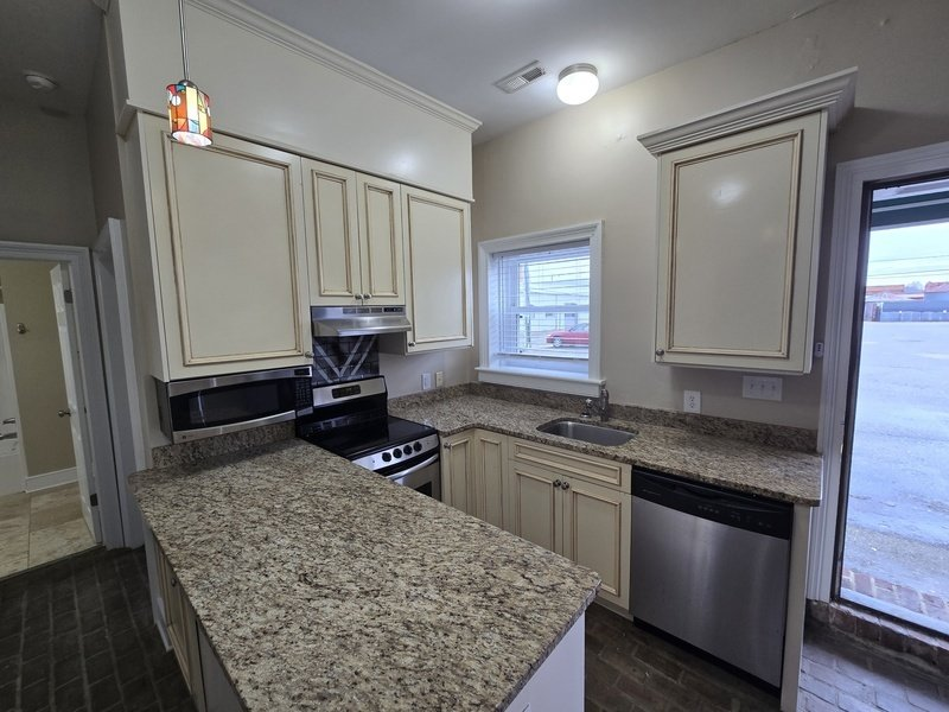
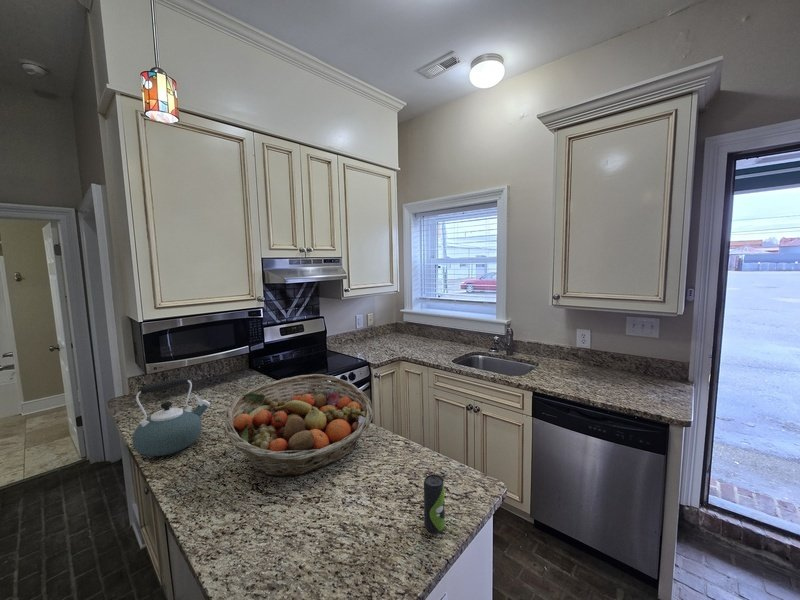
+ kettle [132,377,211,457]
+ fruit basket [224,373,375,478]
+ beverage can [423,474,446,534]
